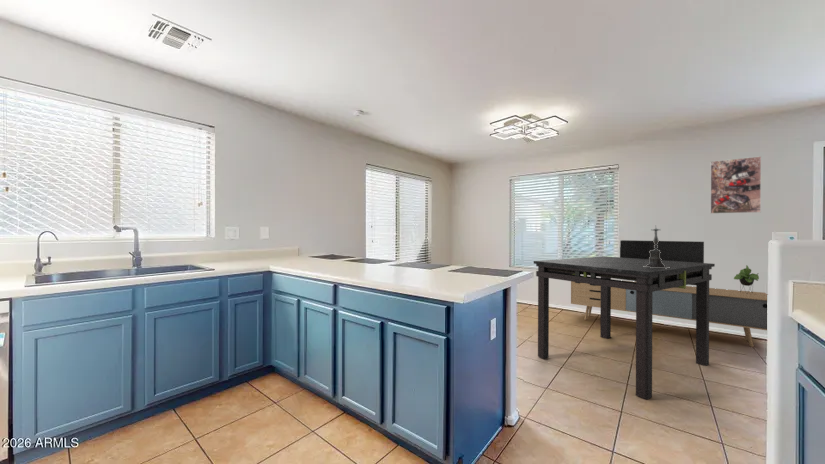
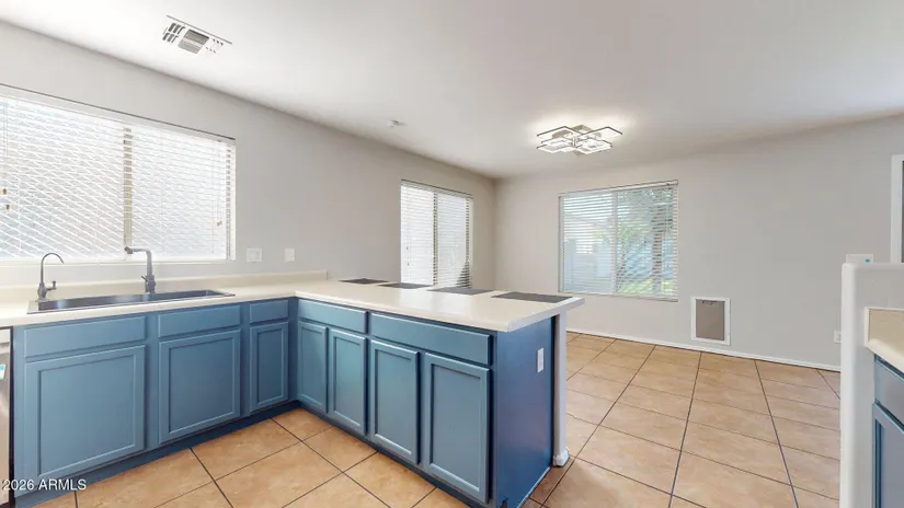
- dining table [533,255,716,400]
- candle holder [643,226,670,269]
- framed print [709,155,762,215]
- media console [570,239,768,348]
